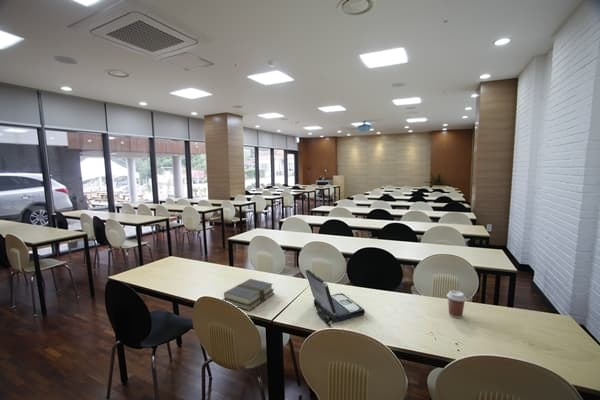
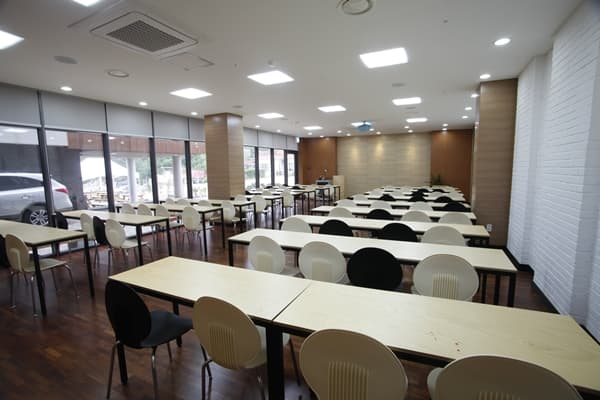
- coffee cup [446,290,467,319]
- book [222,278,275,312]
- laptop [304,268,366,327]
